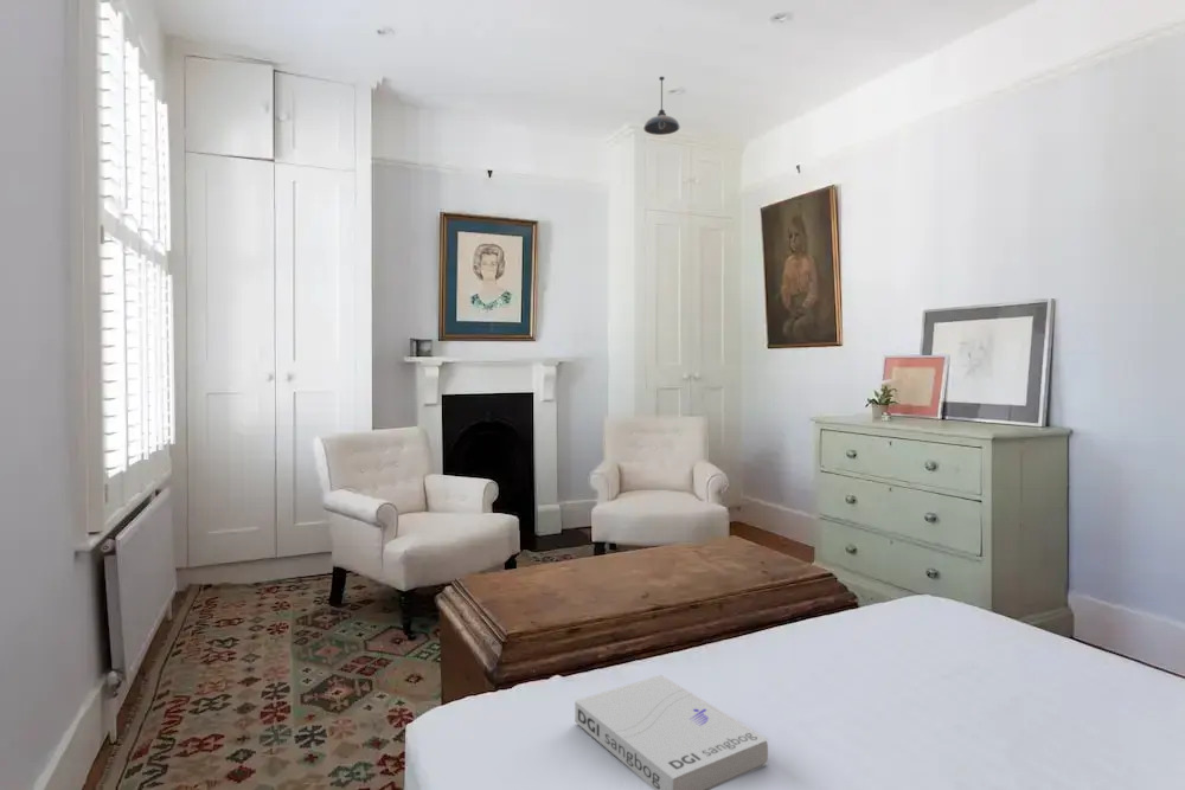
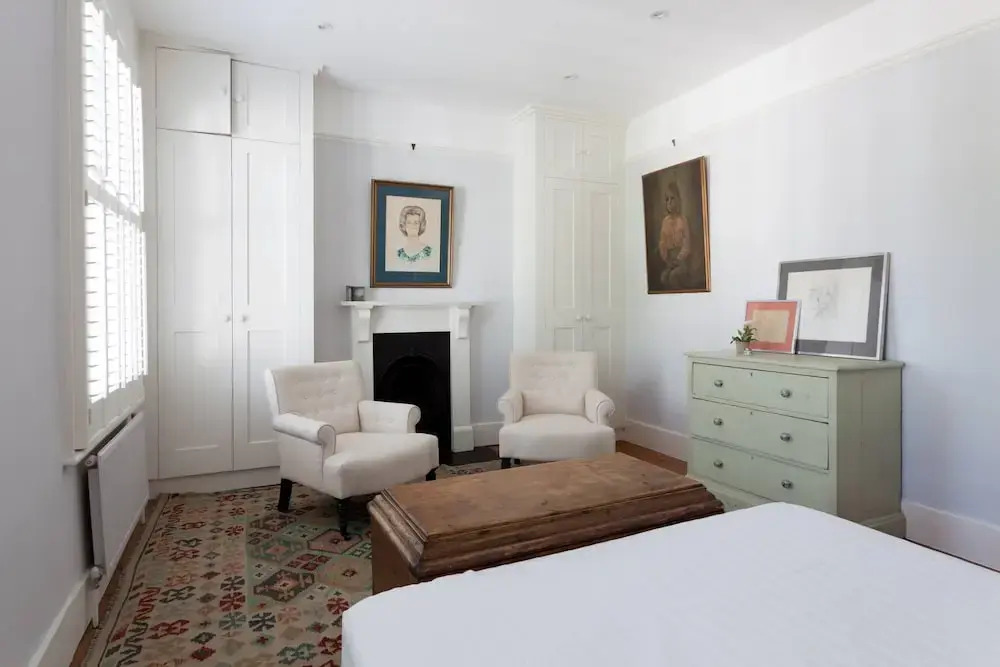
- pendant light [642,76,681,136]
- book [574,674,770,790]
